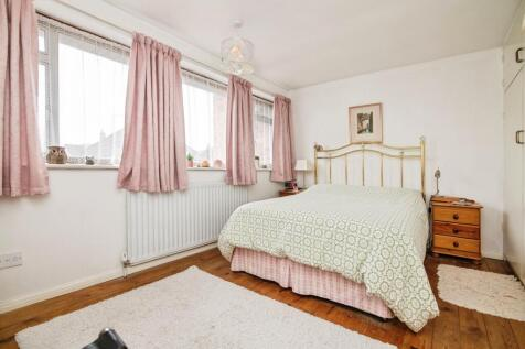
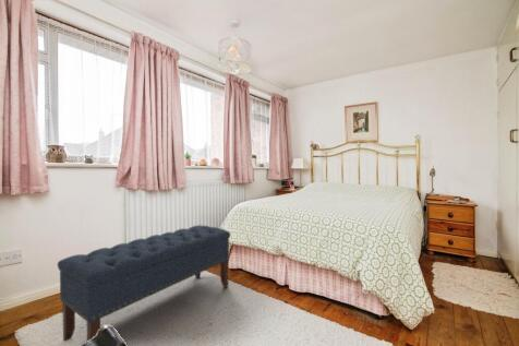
+ bench [57,224,231,343]
